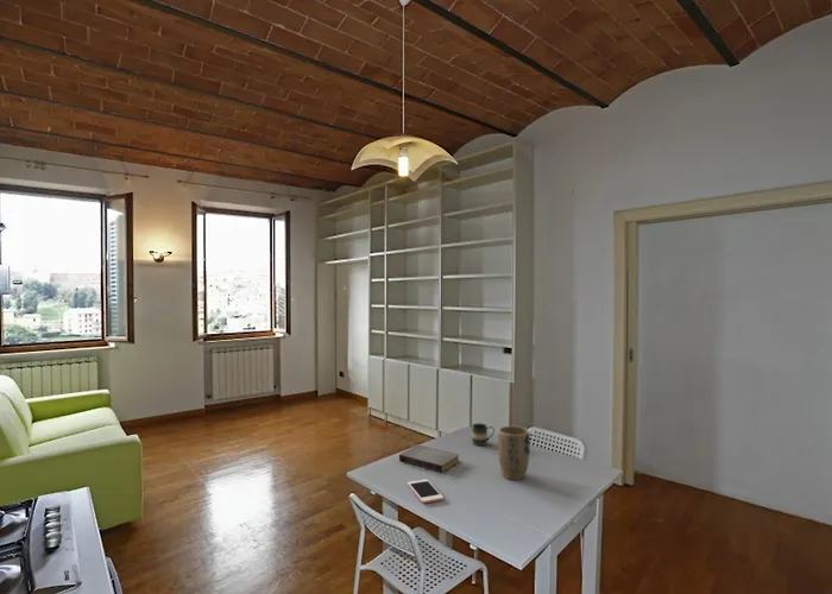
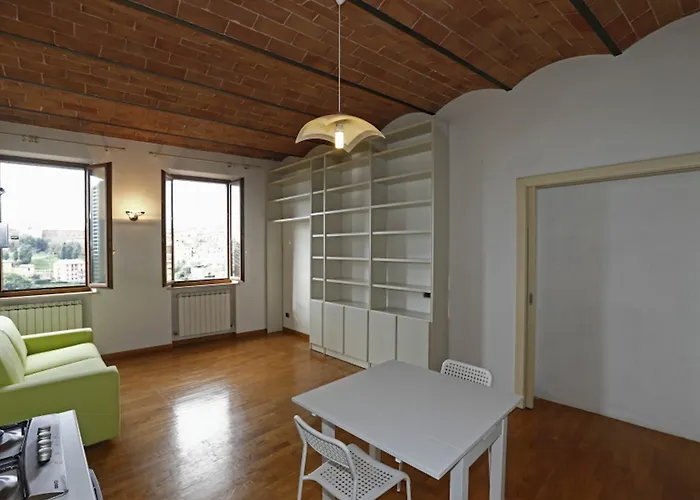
- book [398,444,460,473]
- mug [471,422,496,447]
- cell phone [406,478,445,504]
- plant pot [497,425,531,481]
